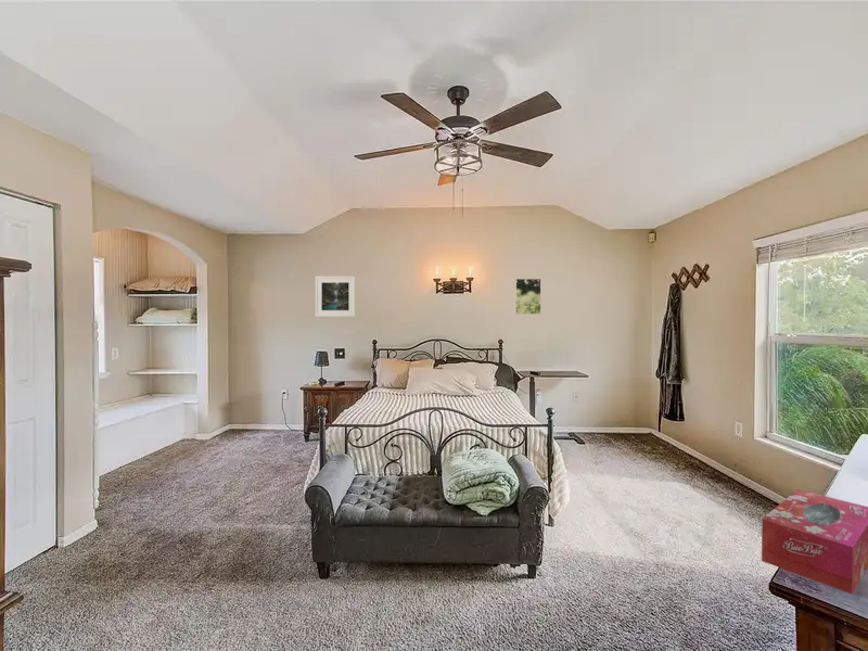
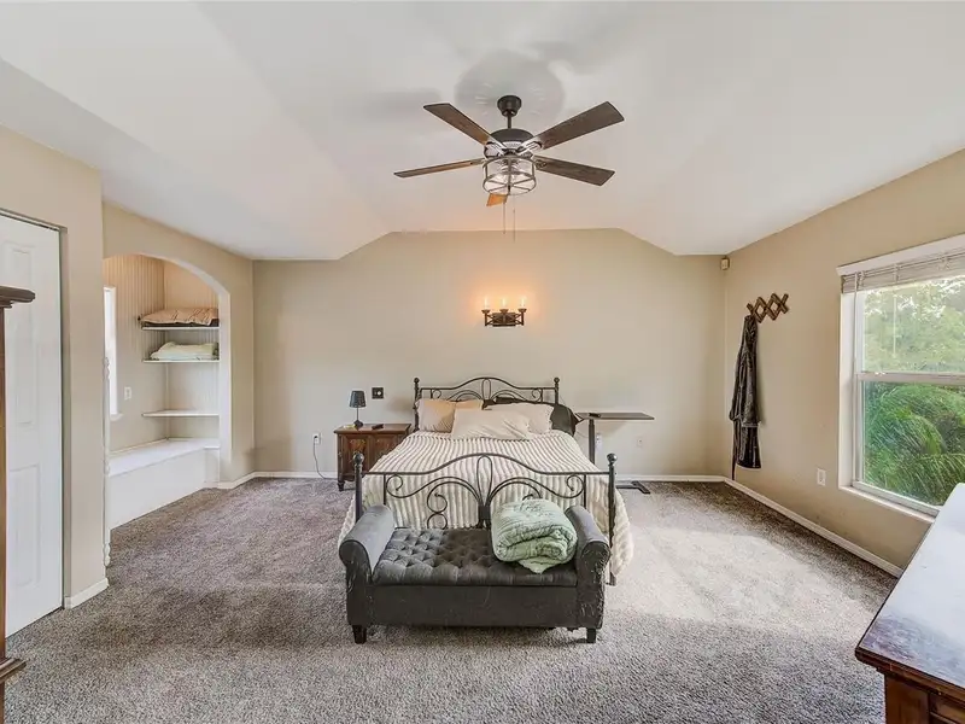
- tissue box [761,488,868,595]
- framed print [315,276,357,318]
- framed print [514,278,542,315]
